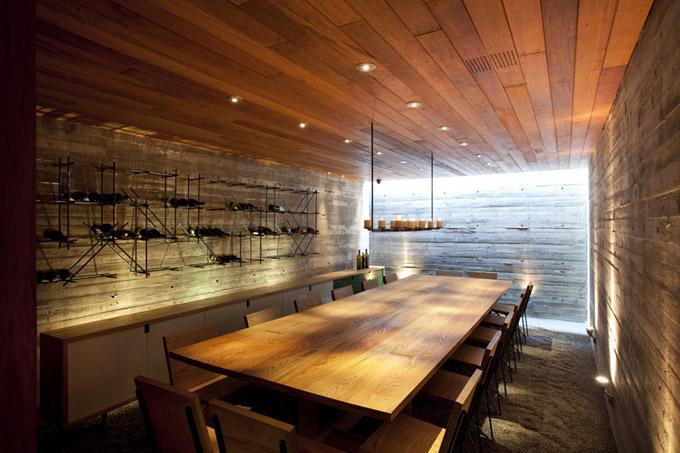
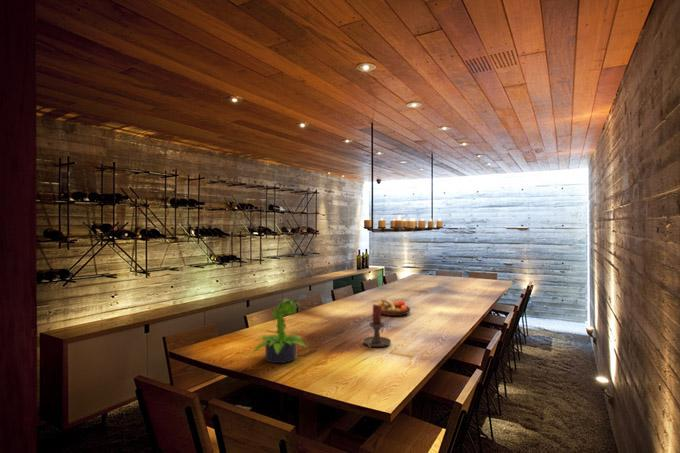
+ potted plant [252,298,309,364]
+ fruit bowl [377,298,411,317]
+ candle holder [362,303,392,348]
